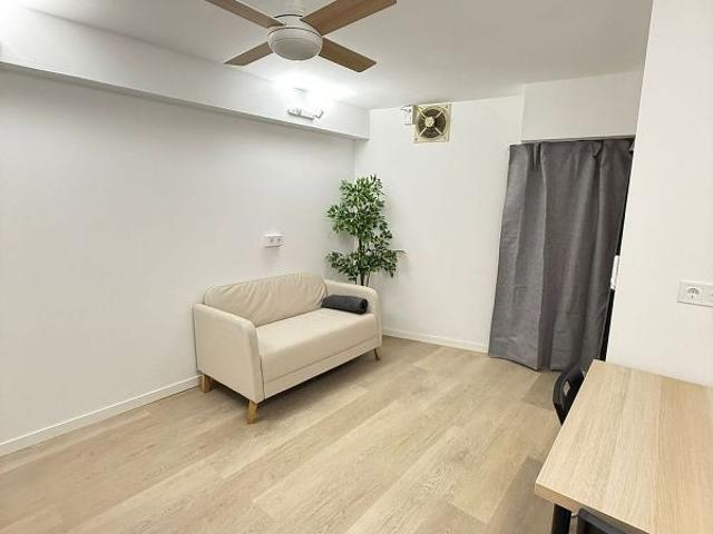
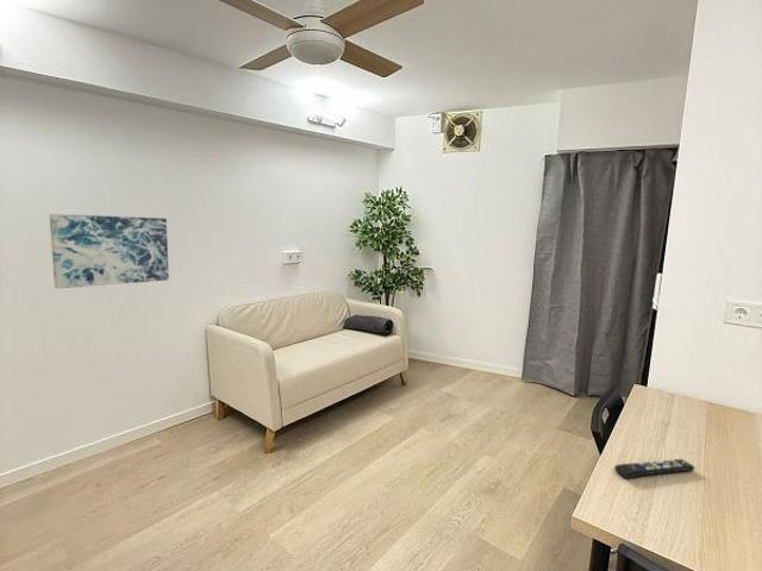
+ wall art [48,213,170,290]
+ remote control [613,458,695,479]
